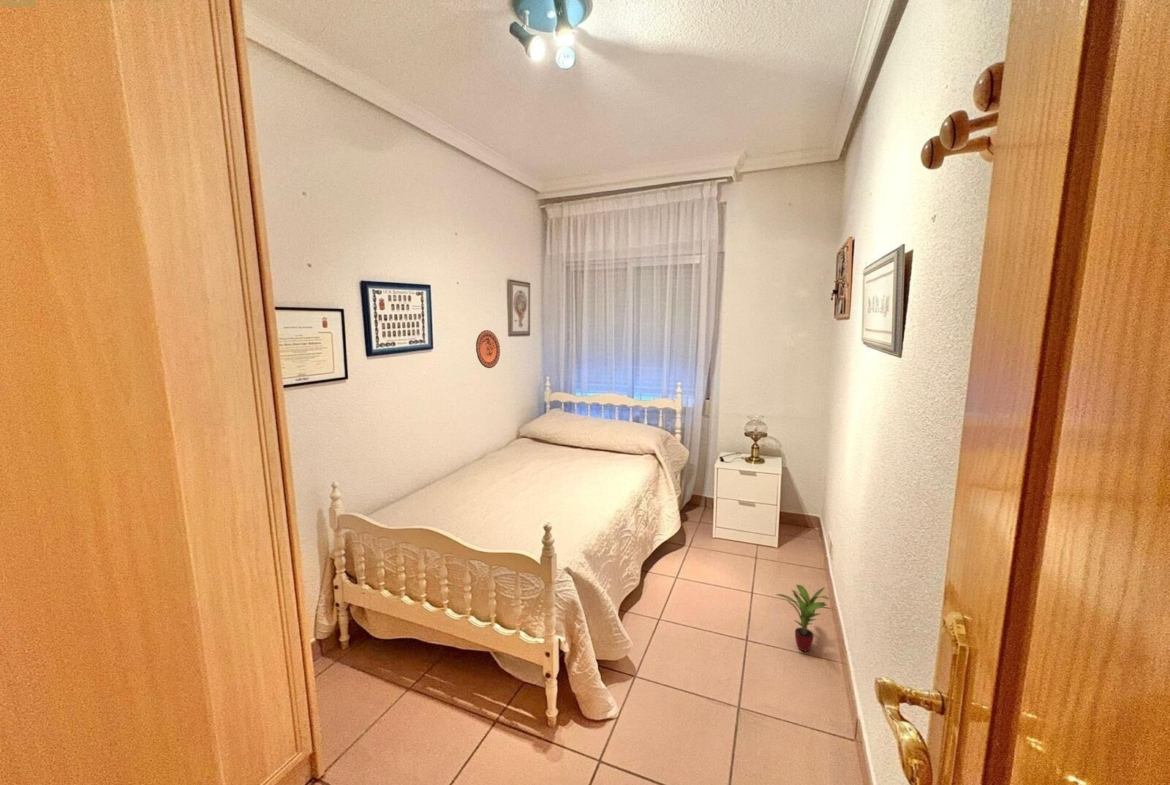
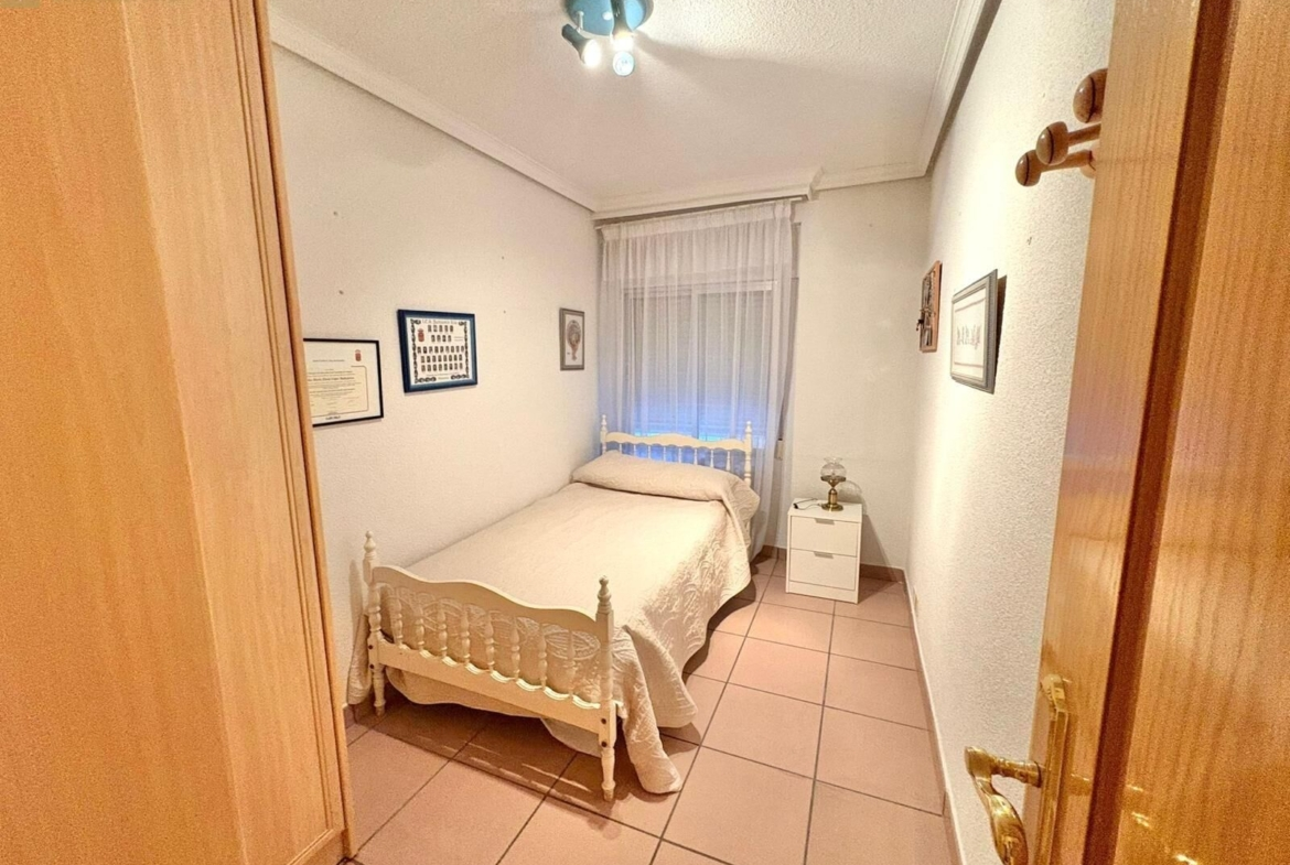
- decorative plate [475,329,501,369]
- potted plant [775,584,830,652]
